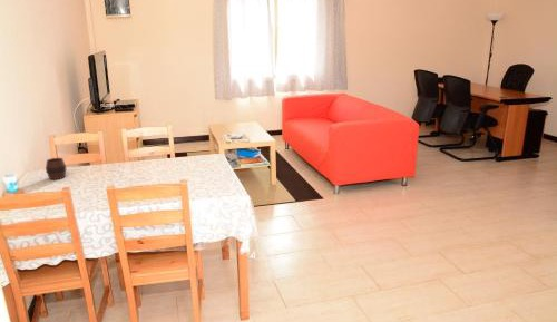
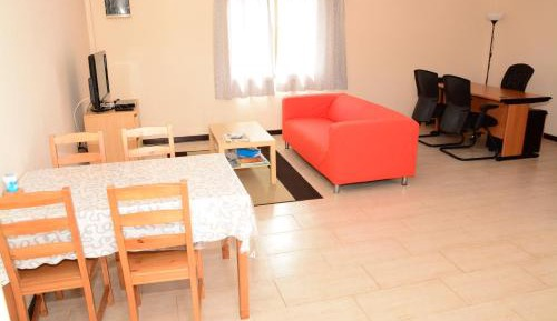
- cup [45,157,67,180]
